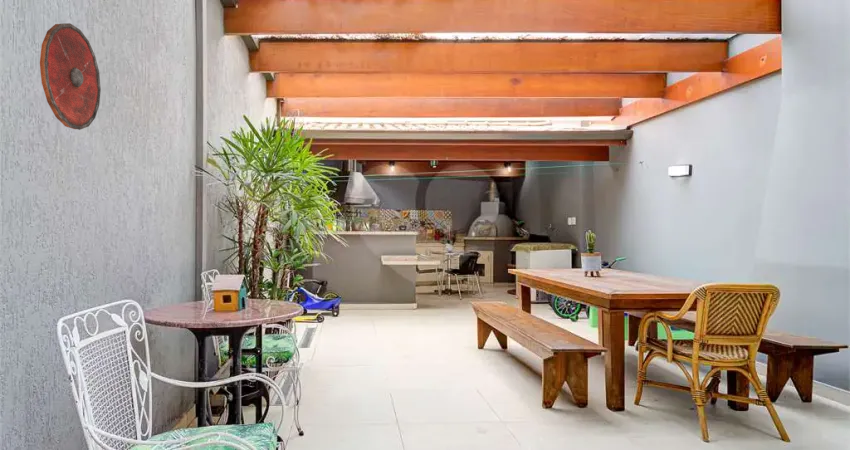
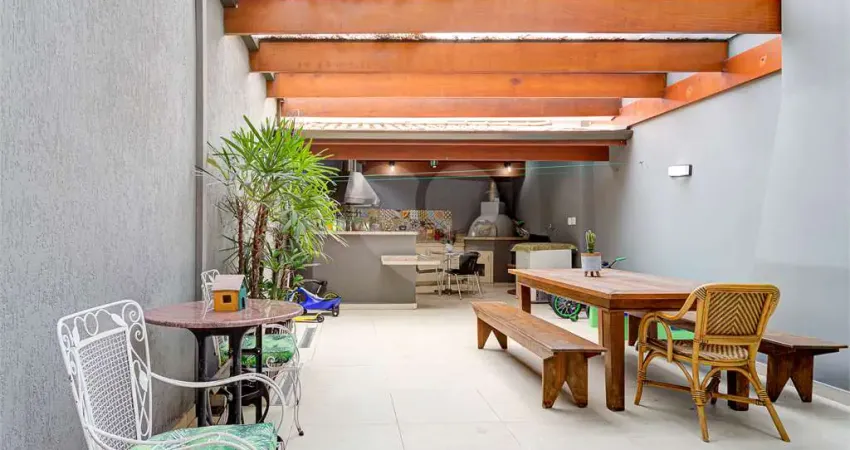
- round shield [39,22,102,131]
